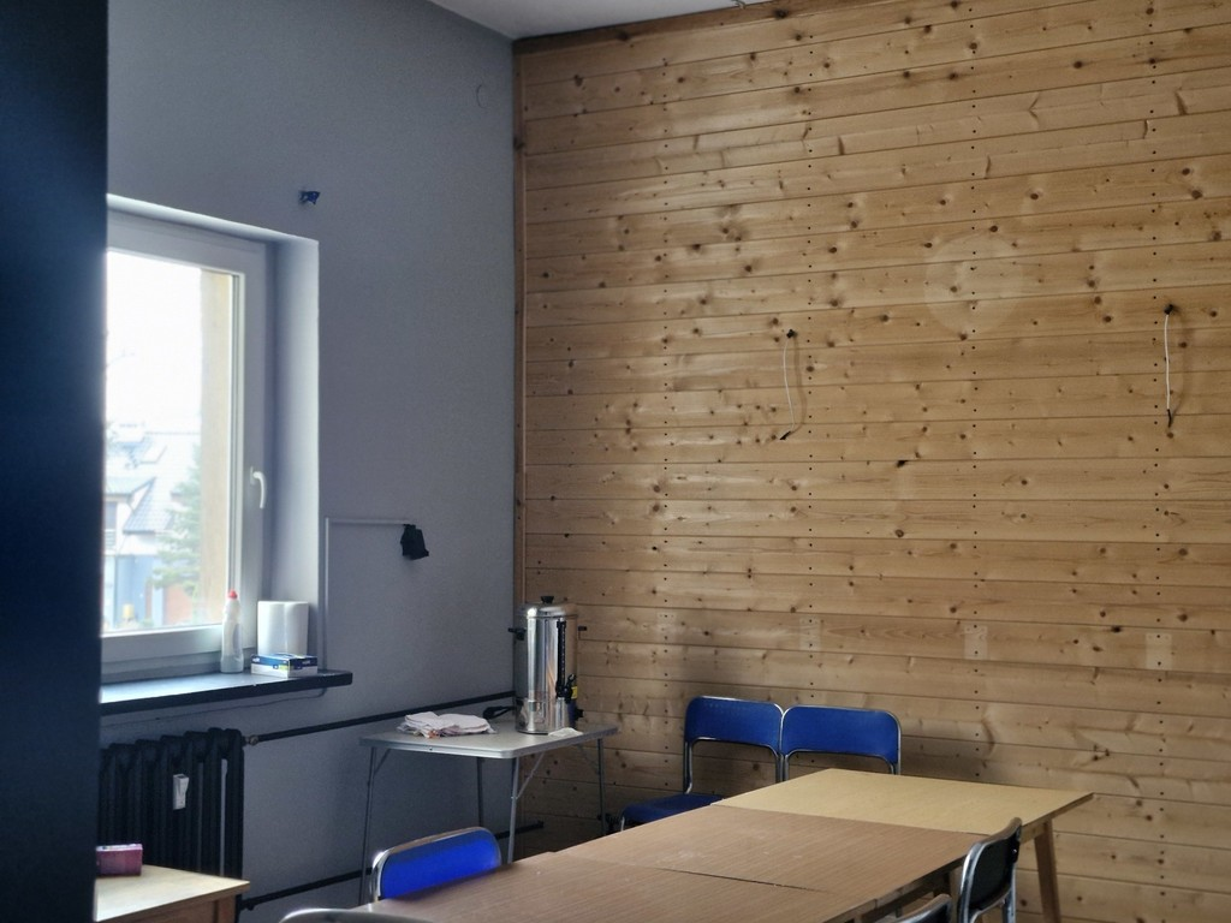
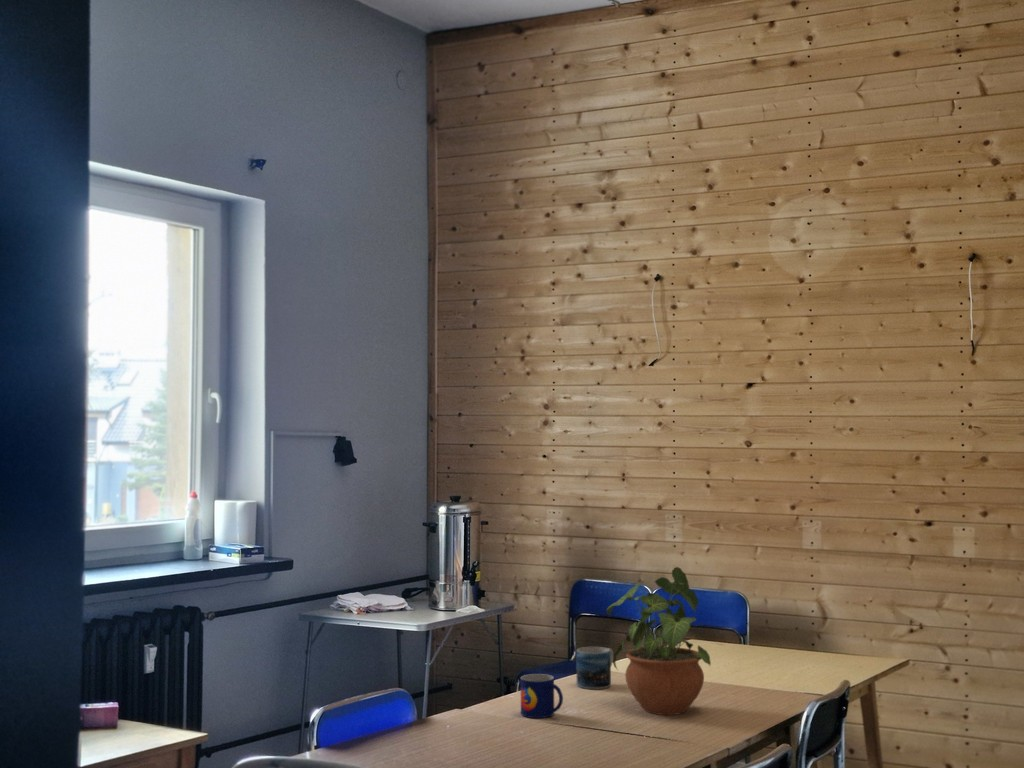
+ mug [520,673,564,719]
+ potted plant [605,566,712,716]
+ mug [575,646,614,690]
